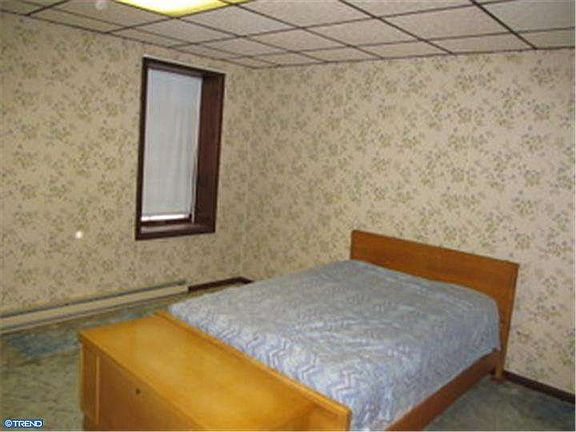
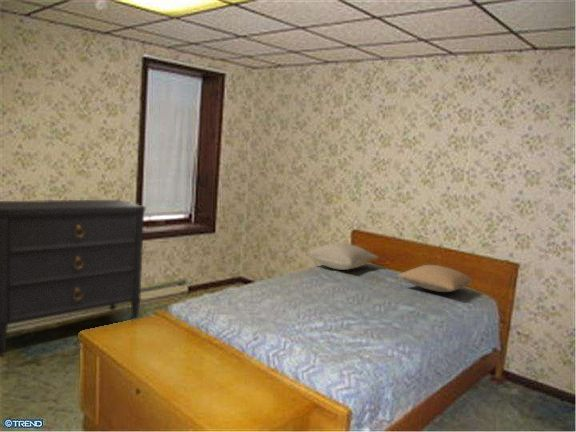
+ pillow [305,242,380,271]
+ pillow [396,264,474,293]
+ dresser [0,199,147,356]
